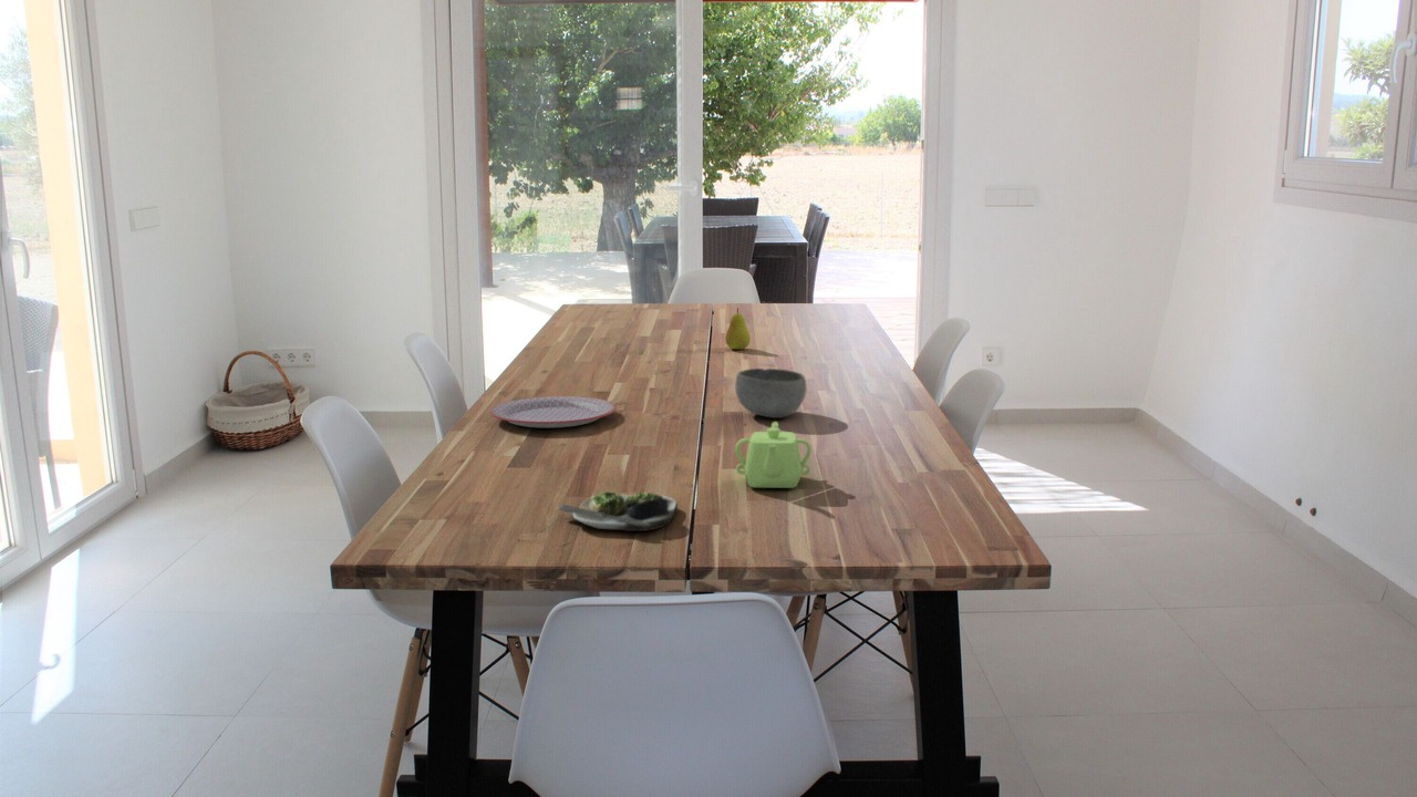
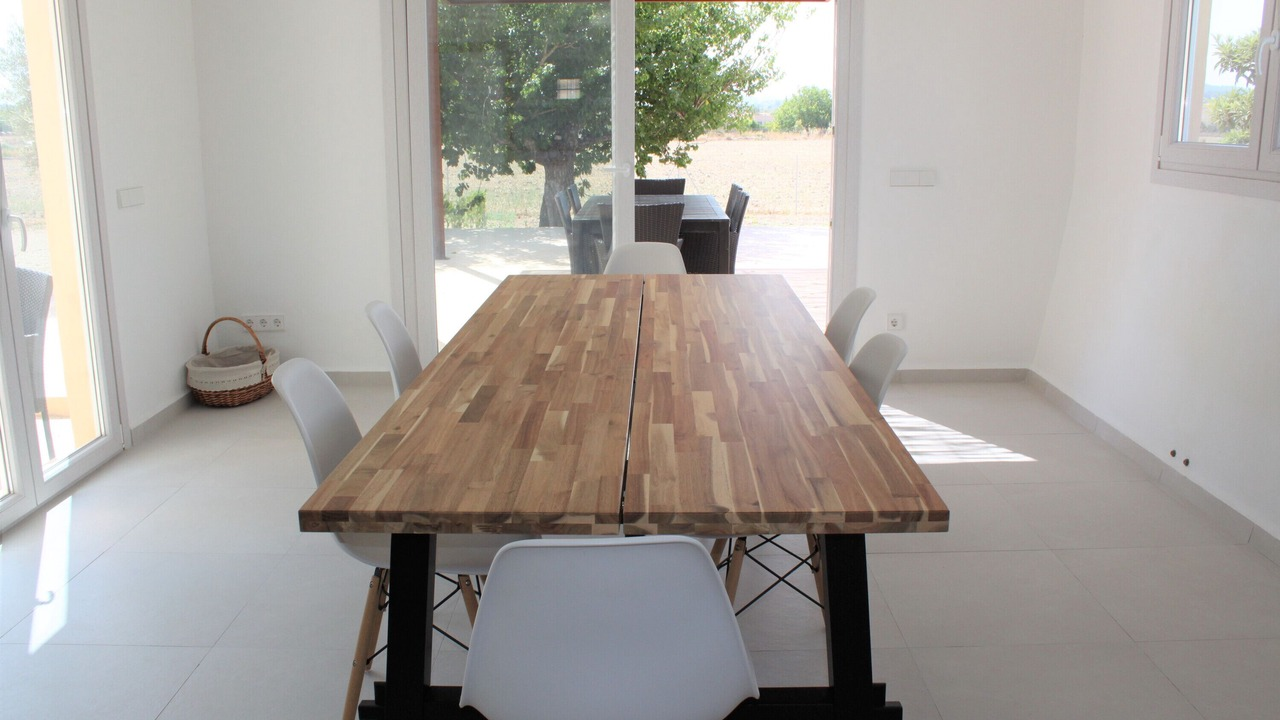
- salad plate [558,490,679,532]
- bowl [734,368,808,420]
- plate [489,395,617,429]
- fruit [724,307,752,351]
- teapot [734,421,813,489]
